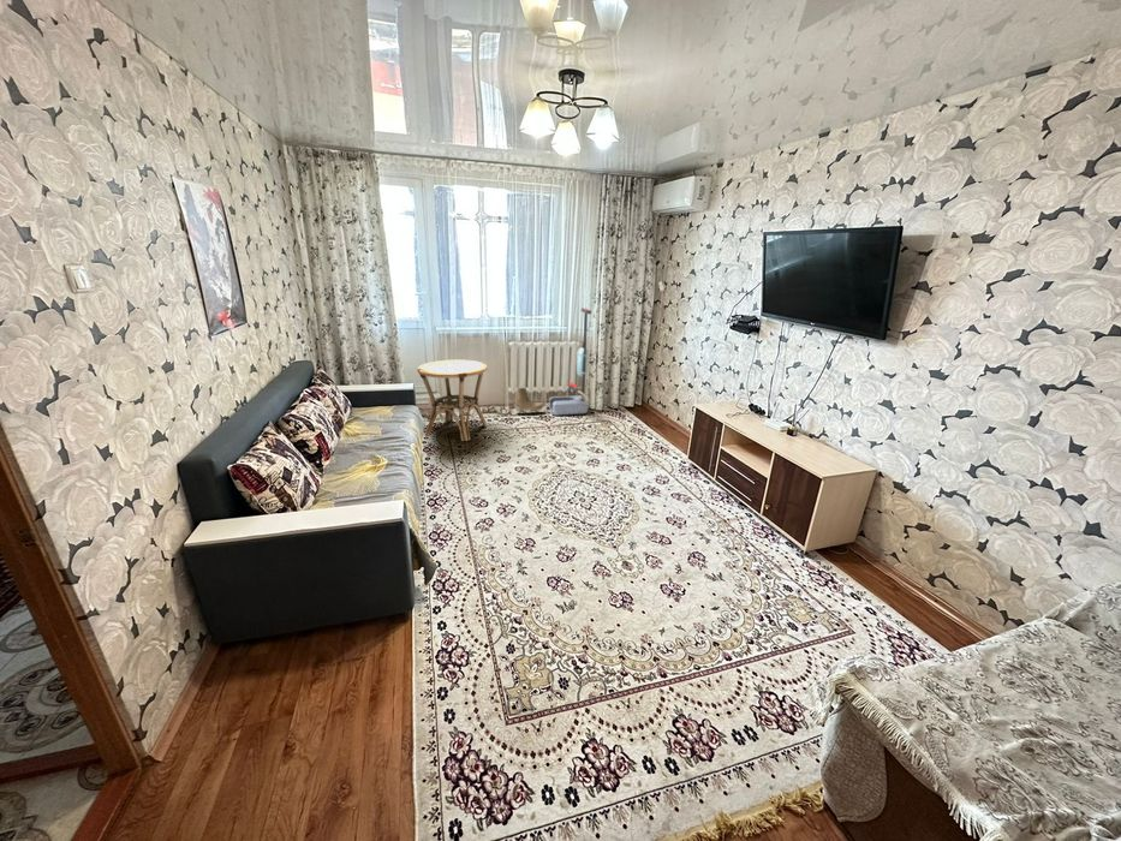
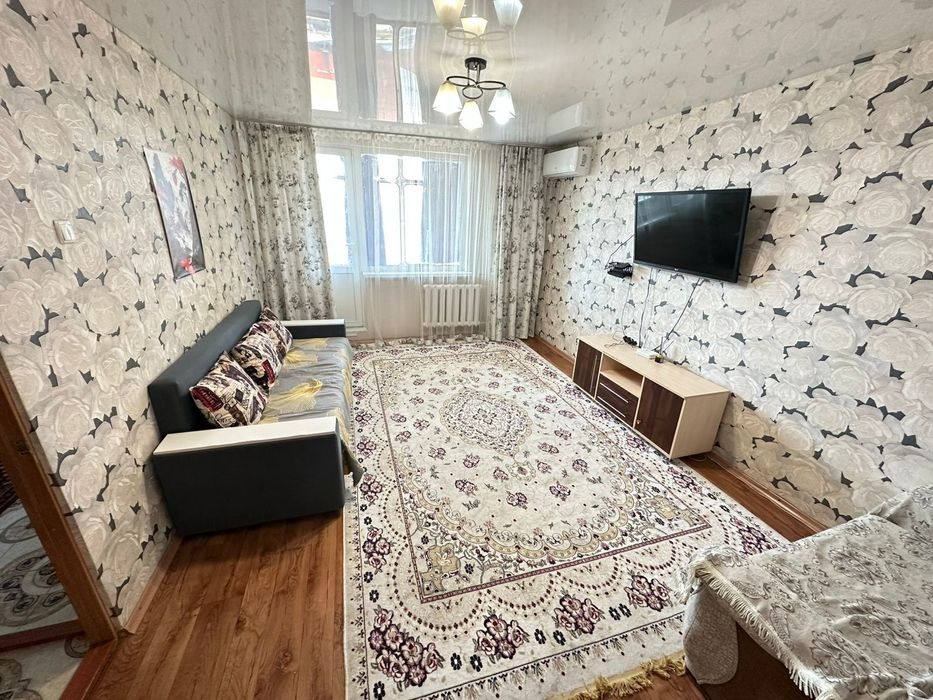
- side table [416,359,489,442]
- boot cleaning station [514,306,592,417]
